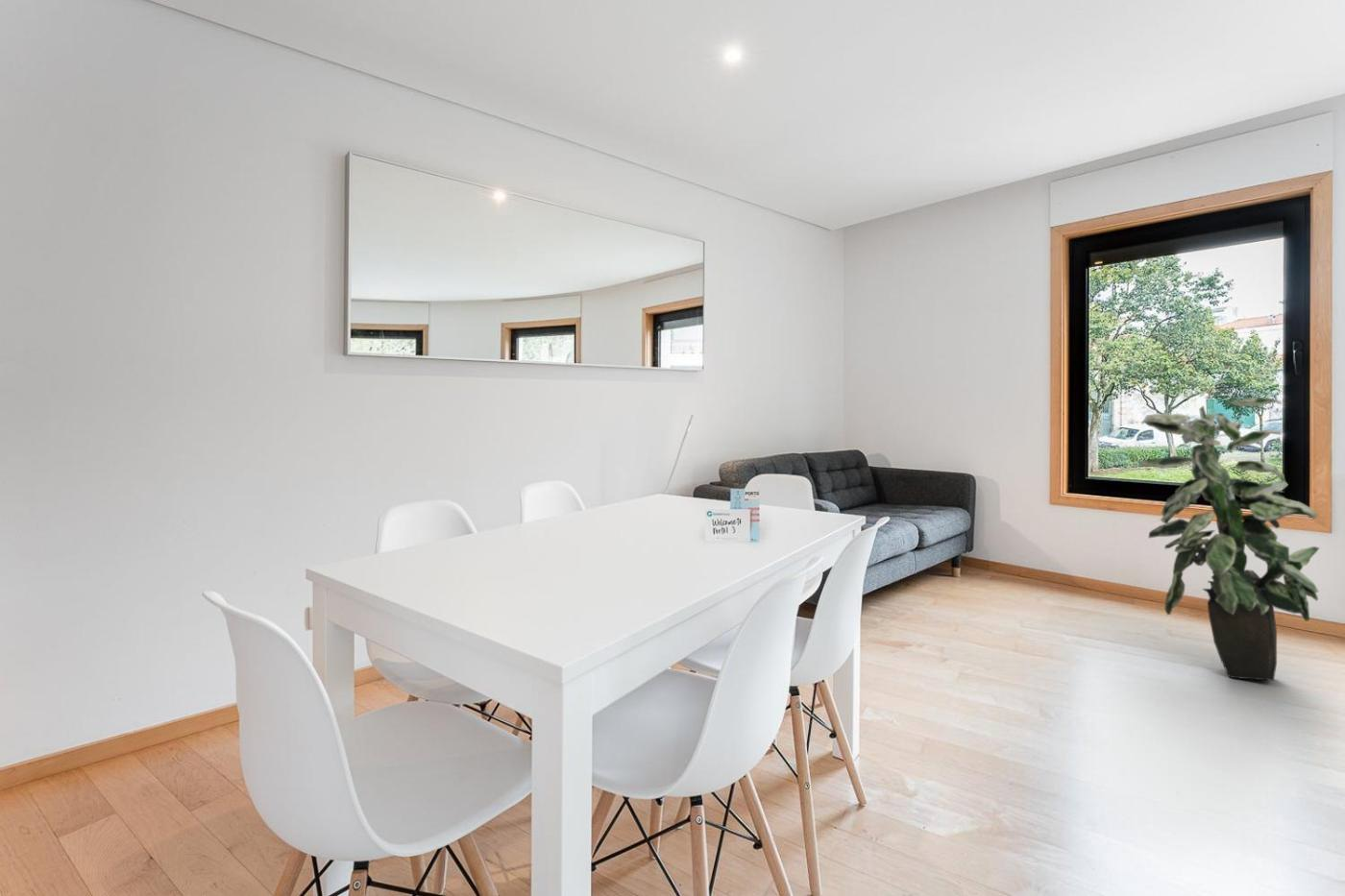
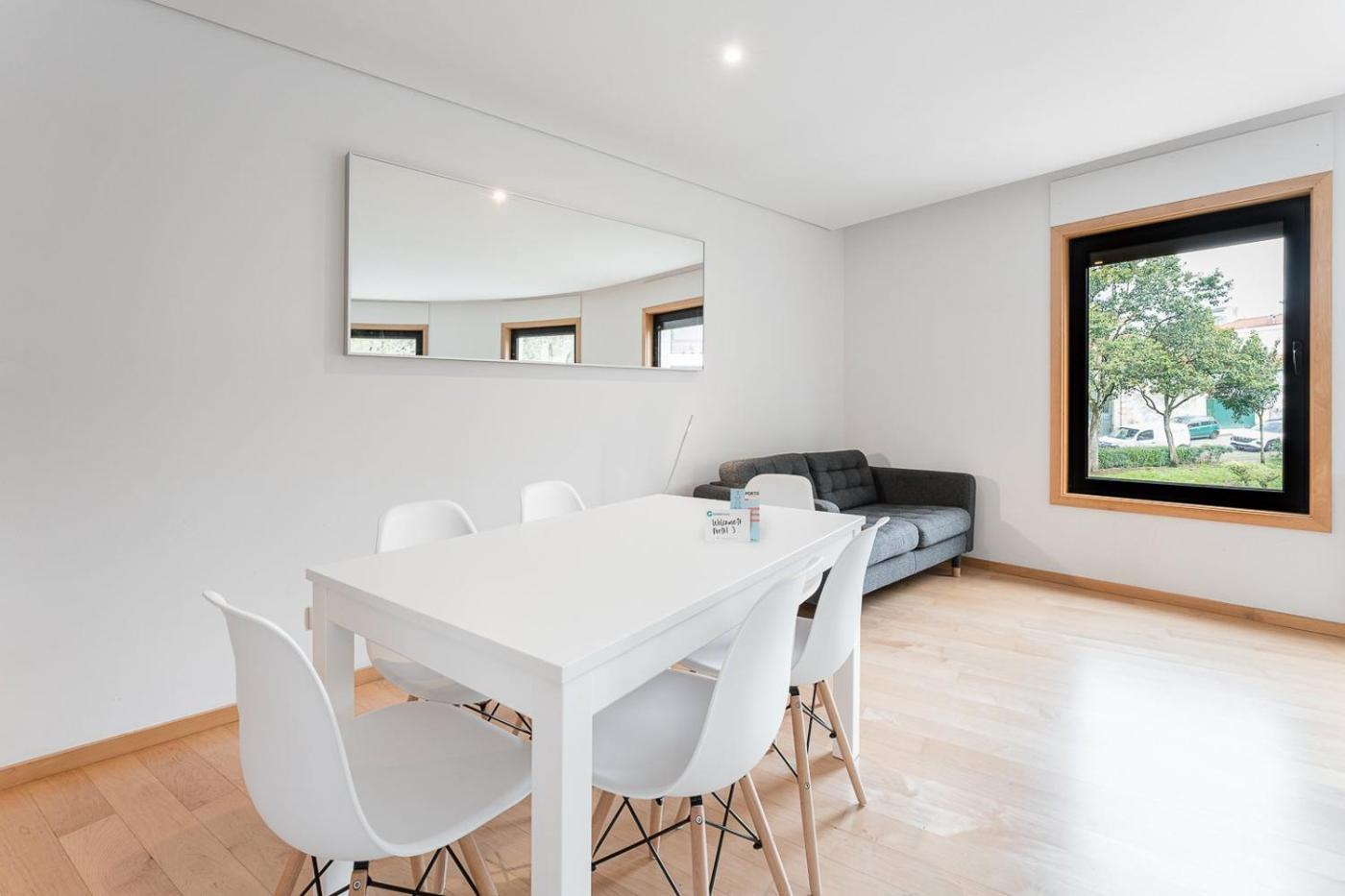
- indoor plant [1138,396,1320,682]
